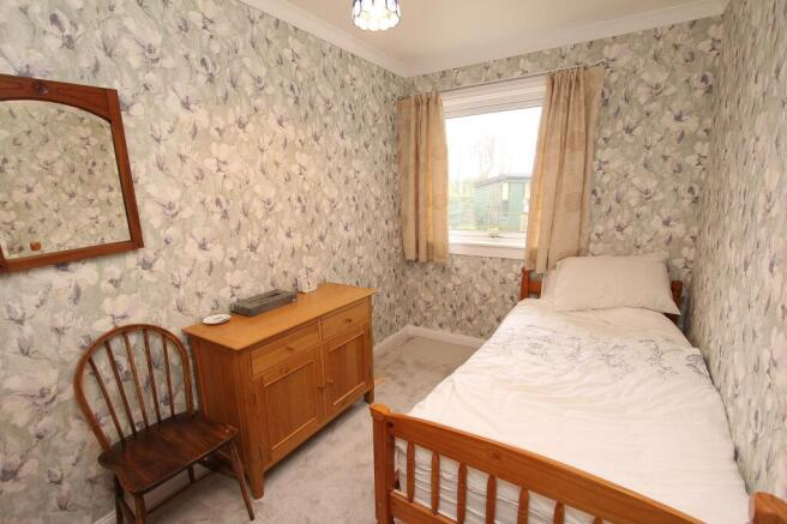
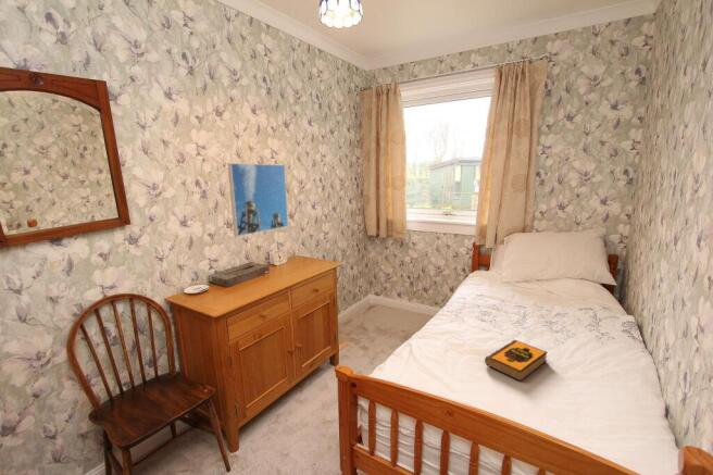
+ hardback book [484,339,549,383]
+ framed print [227,162,289,238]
